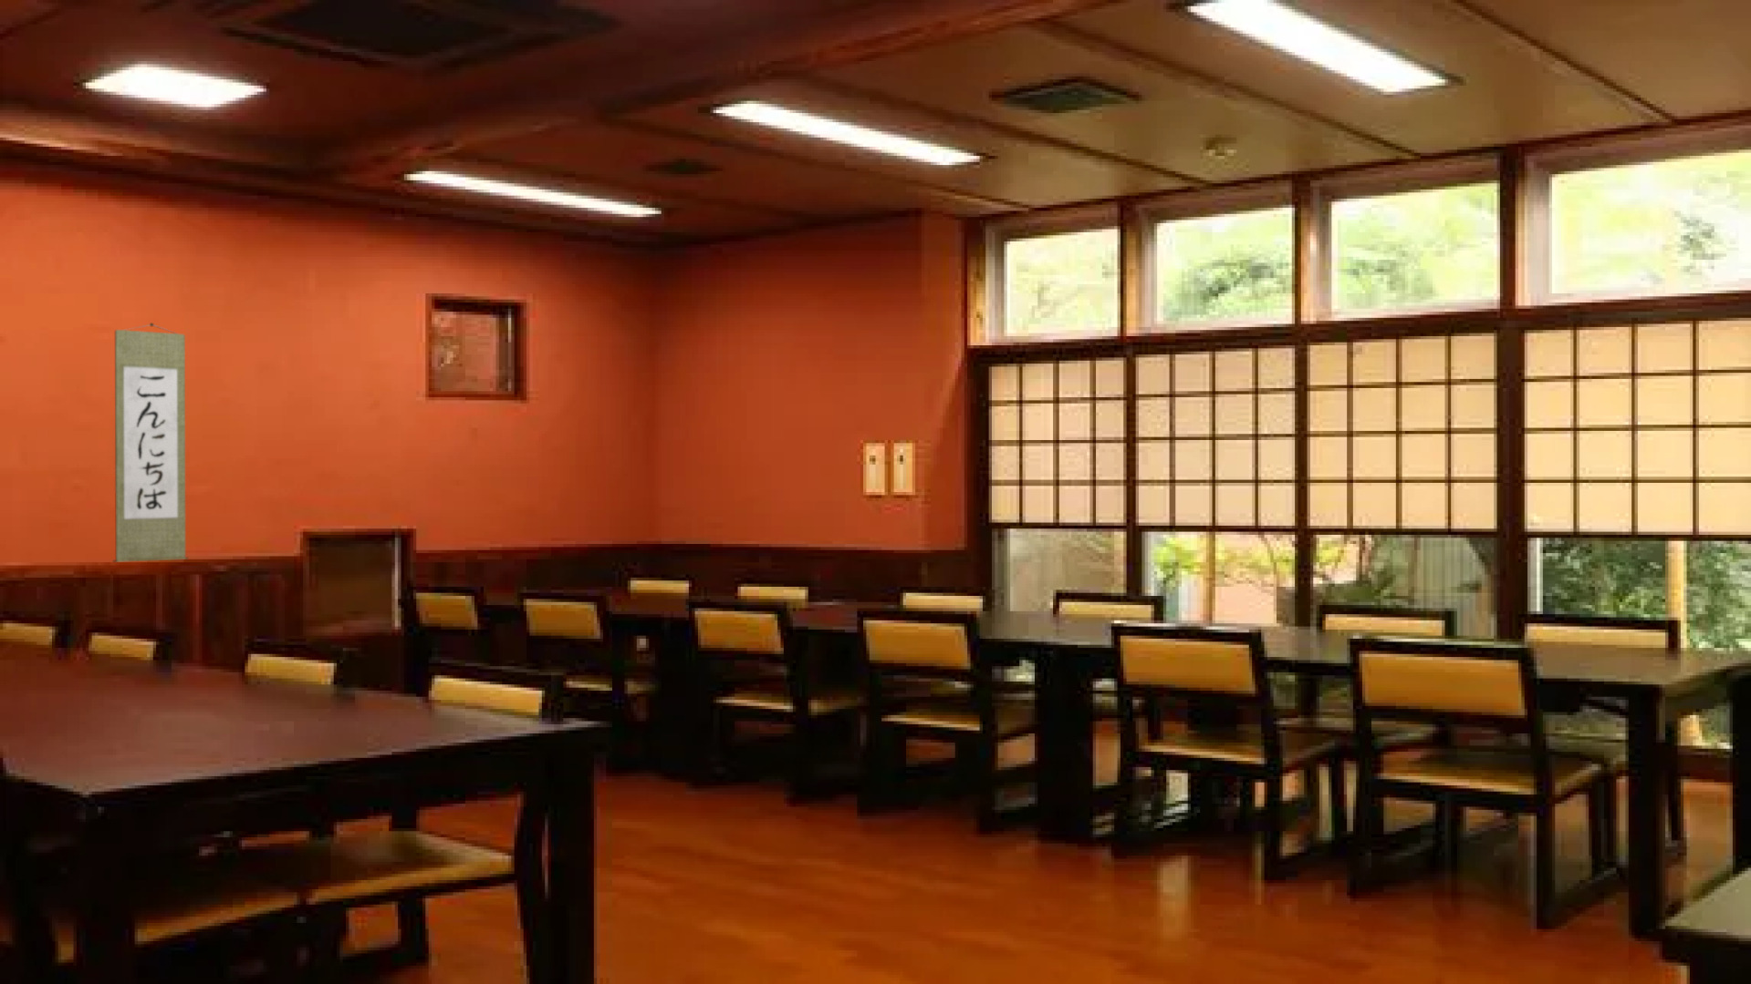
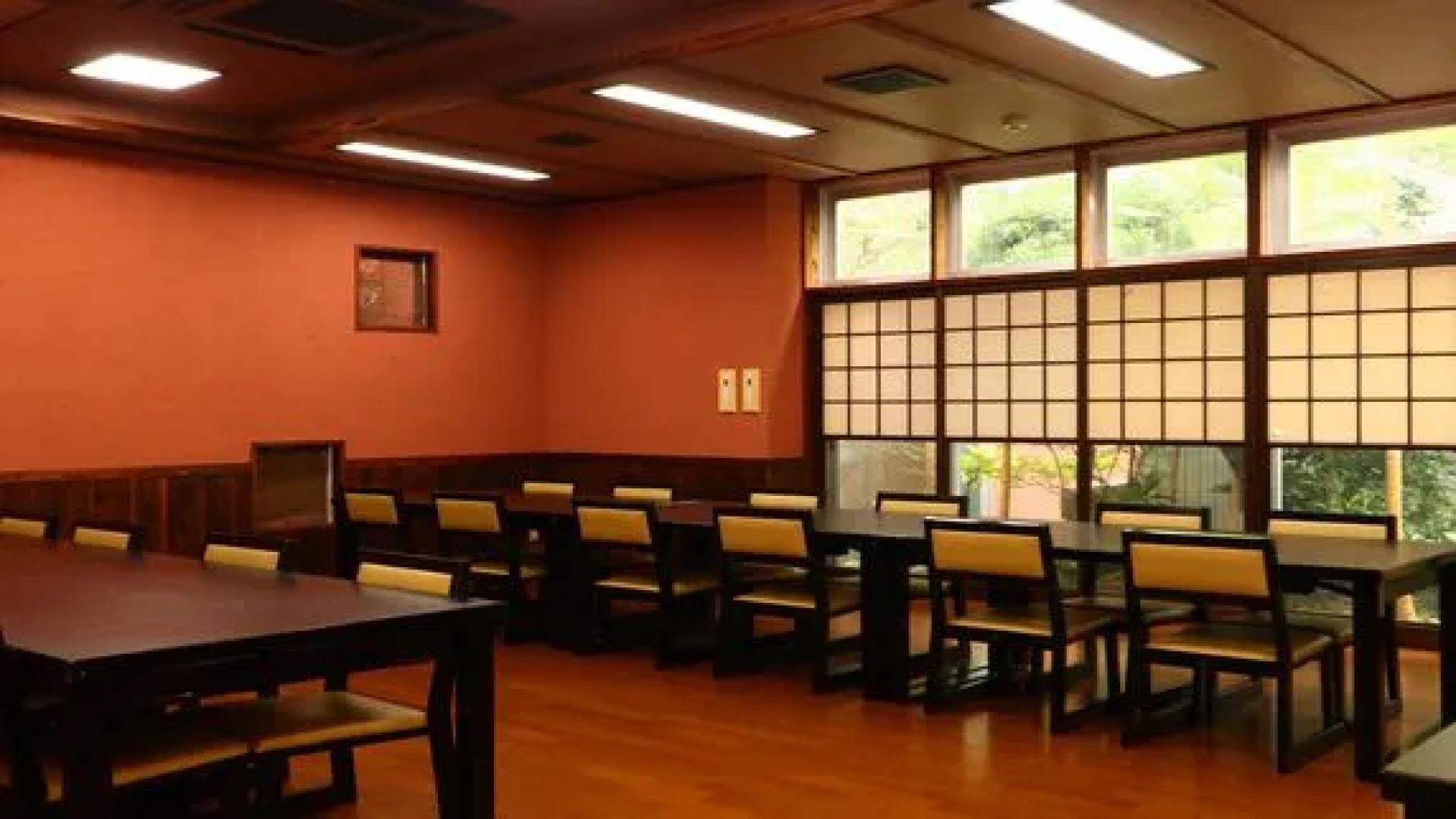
- wall scroll [112,322,189,563]
